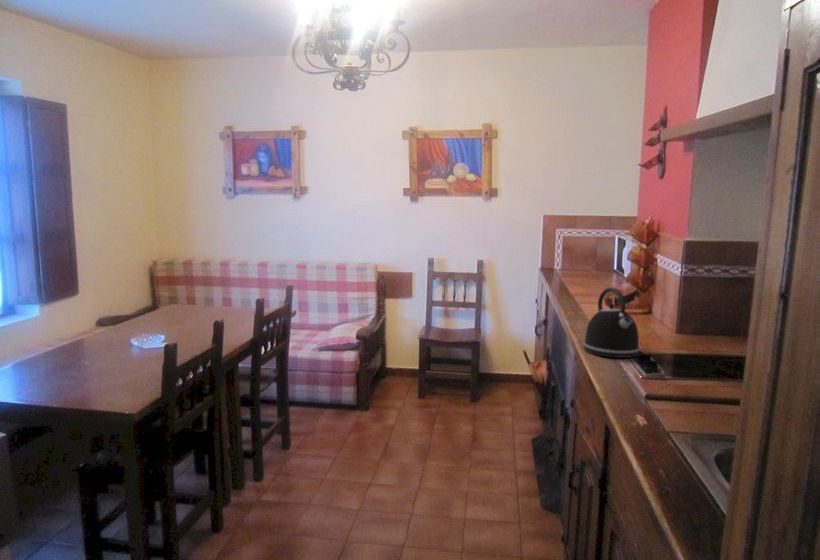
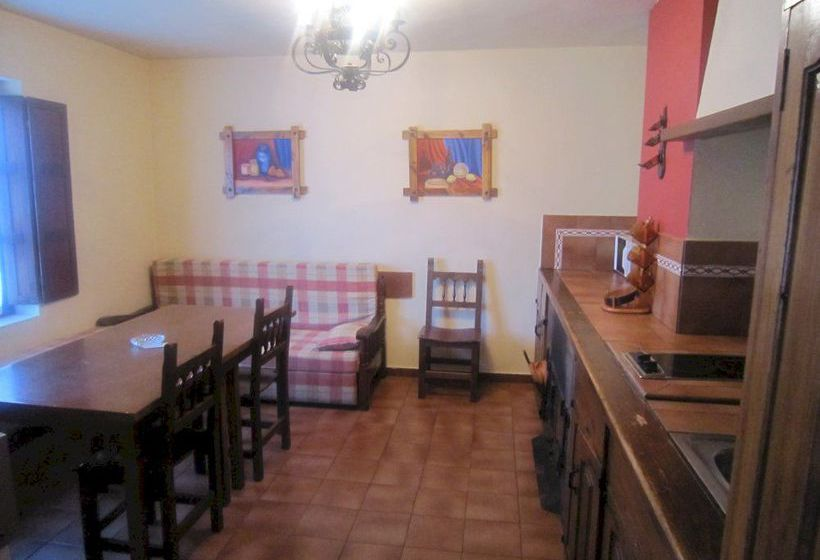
- kettle [582,286,641,359]
